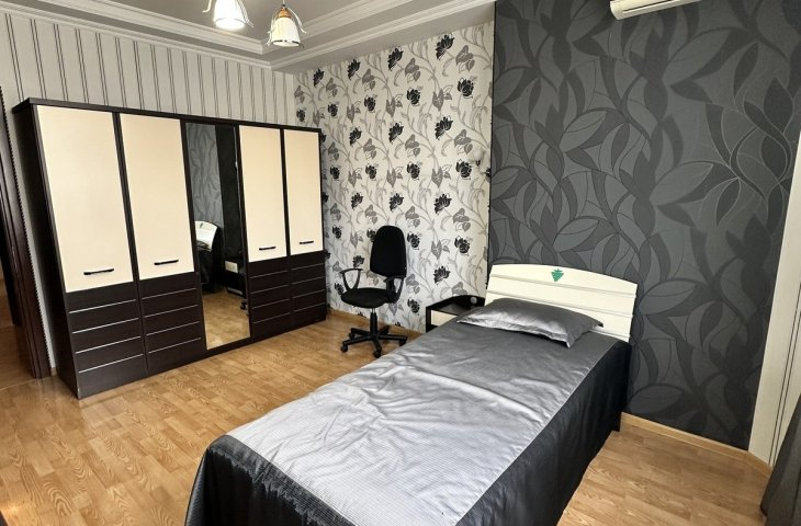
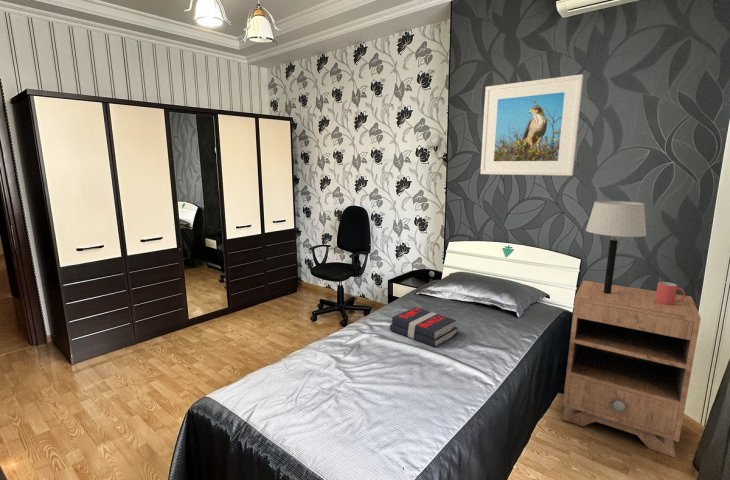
+ book [389,306,459,348]
+ table lamp [585,200,647,294]
+ mug [655,281,686,305]
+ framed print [480,73,584,177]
+ nightstand [561,280,702,458]
